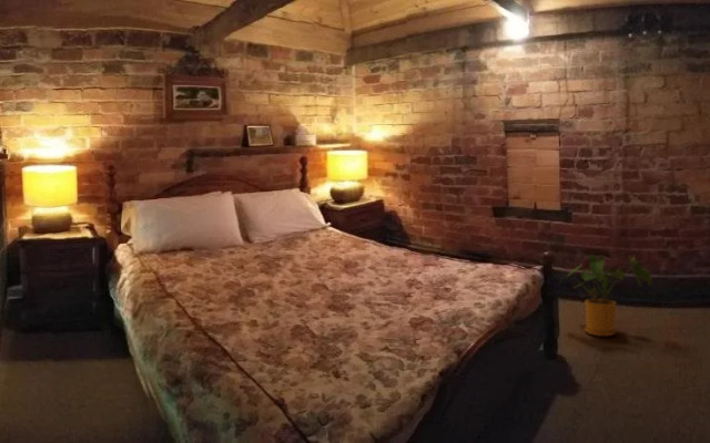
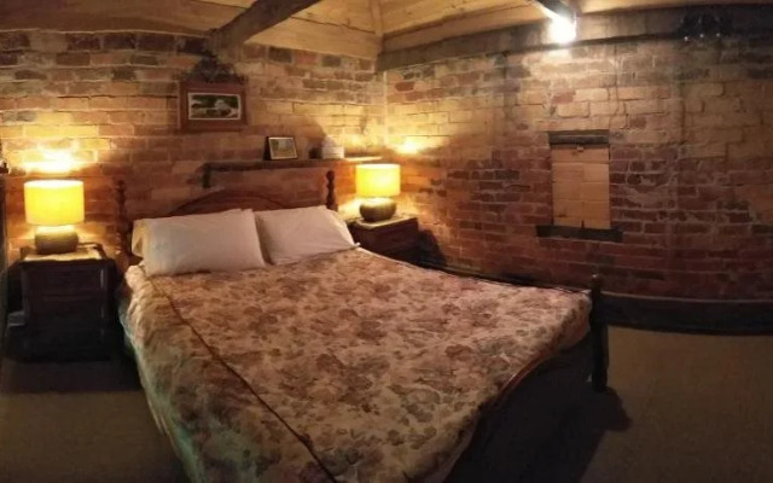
- house plant [557,254,653,337]
